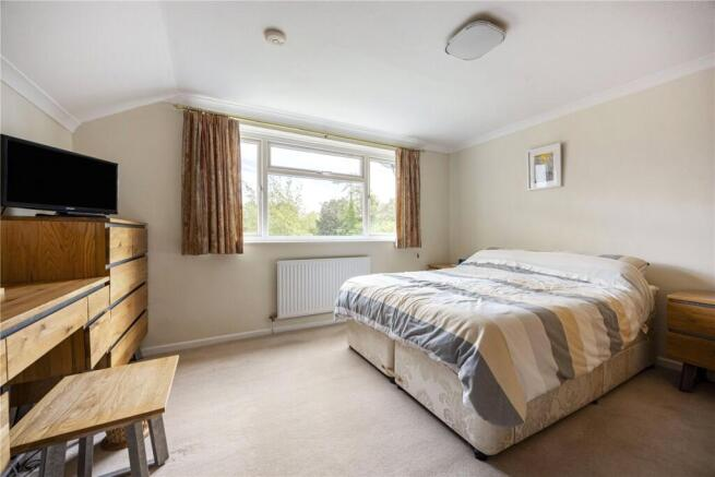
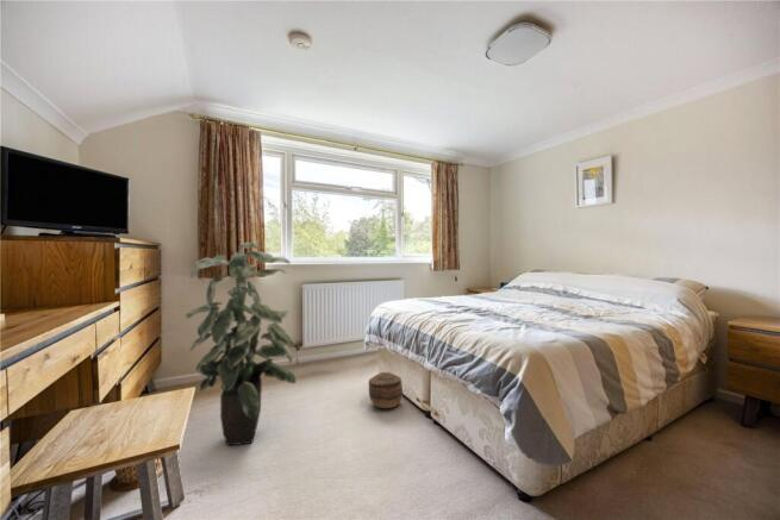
+ basket [367,371,404,409]
+ indoor plant [185,242,297,446]
